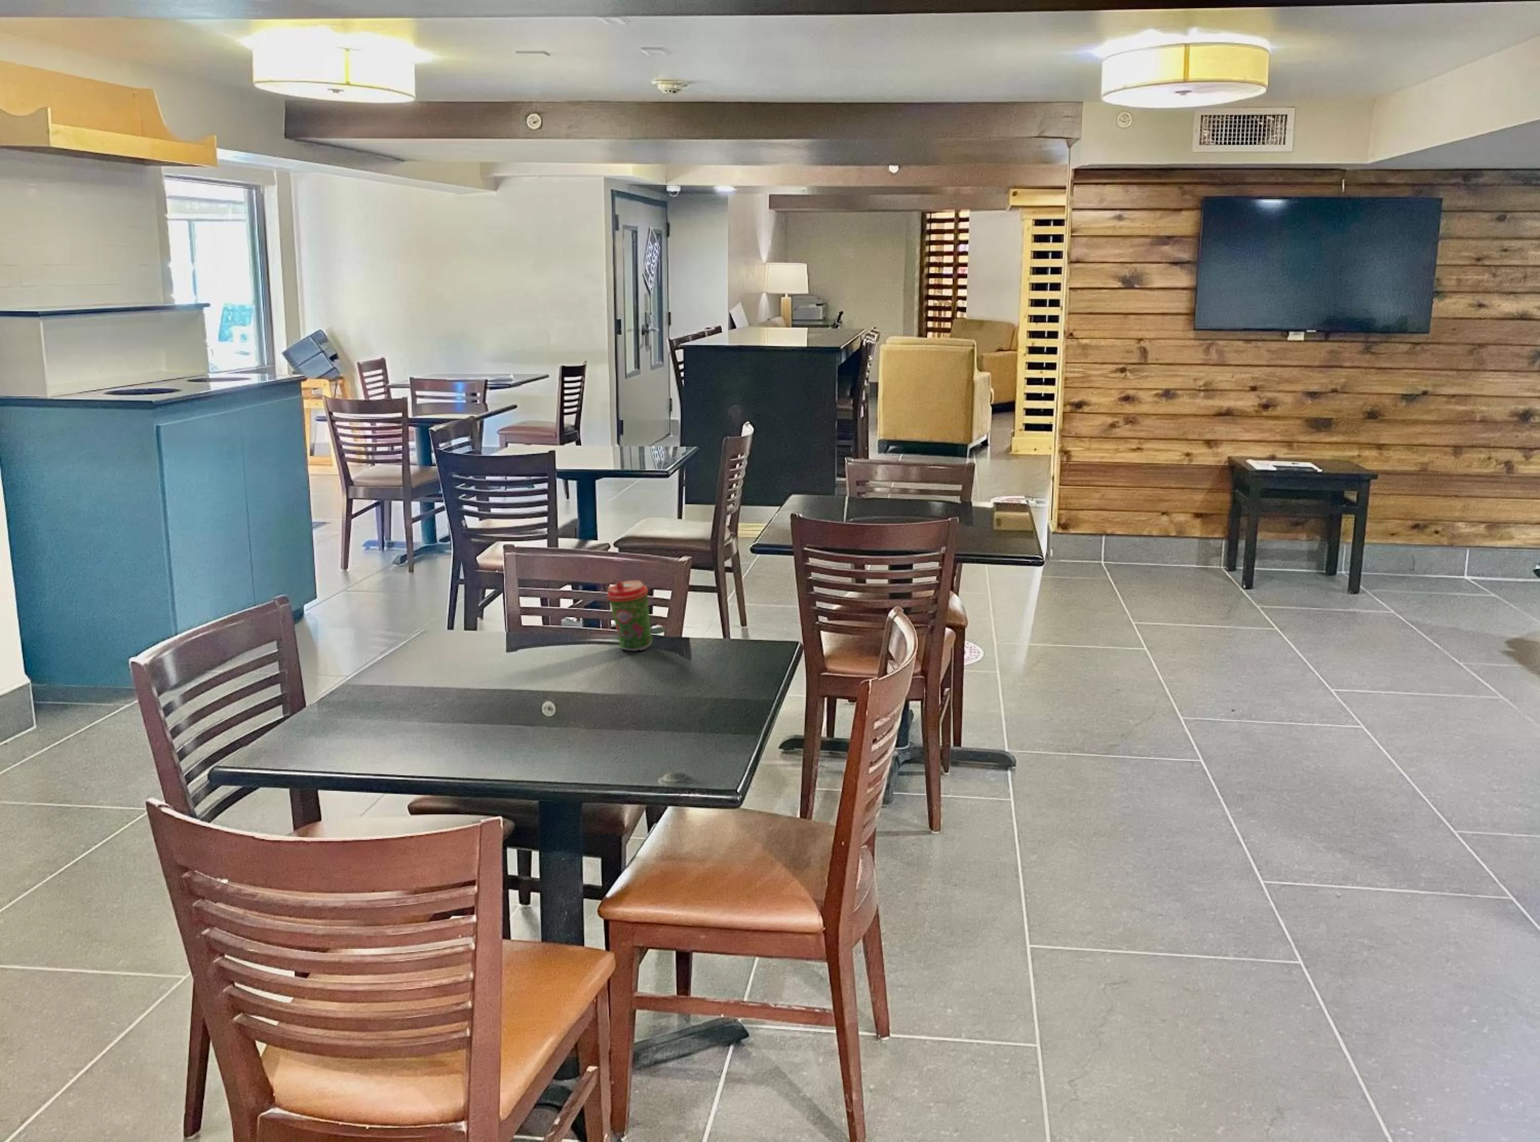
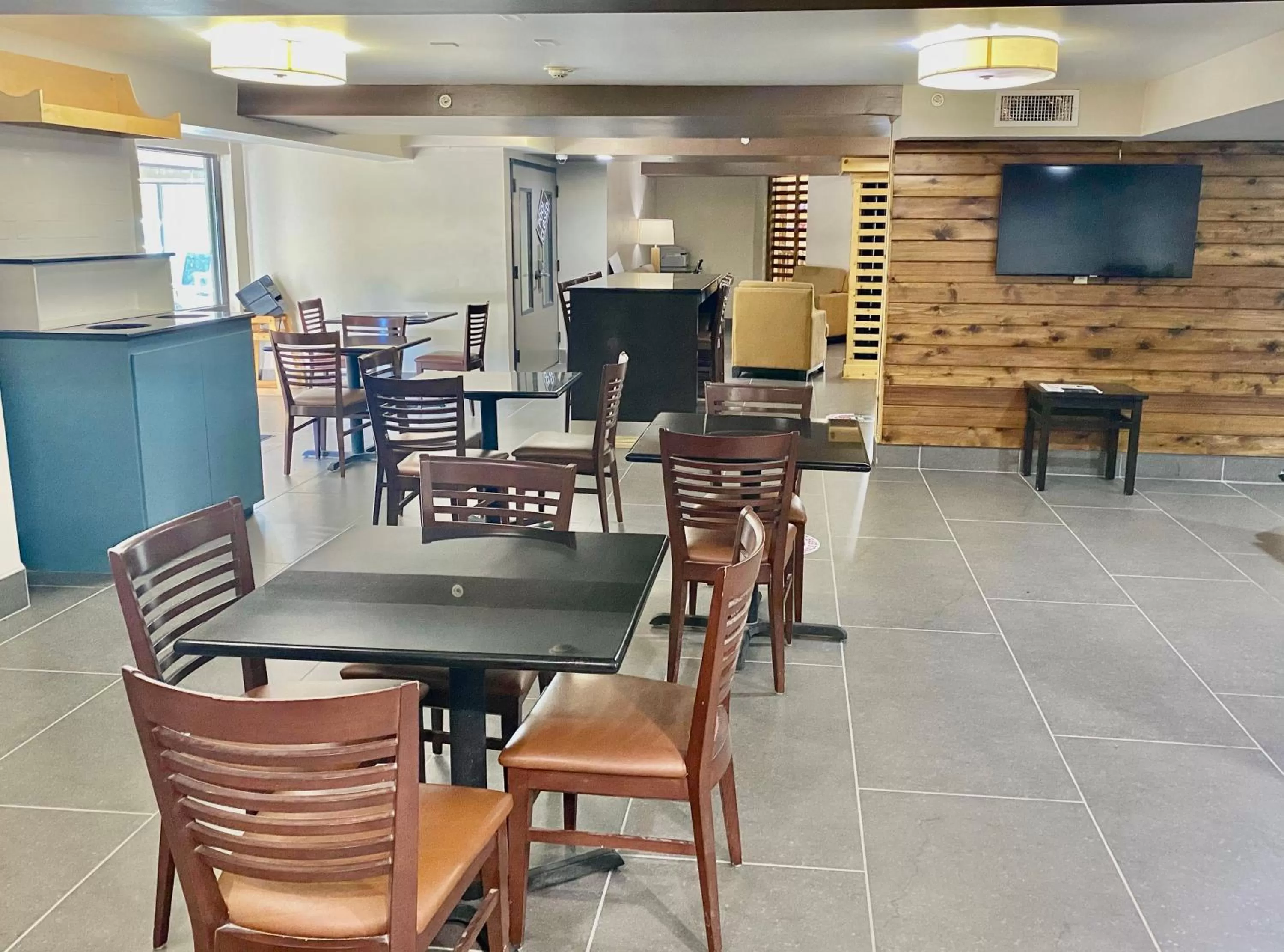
- coffee cup [606,579,652,651]
